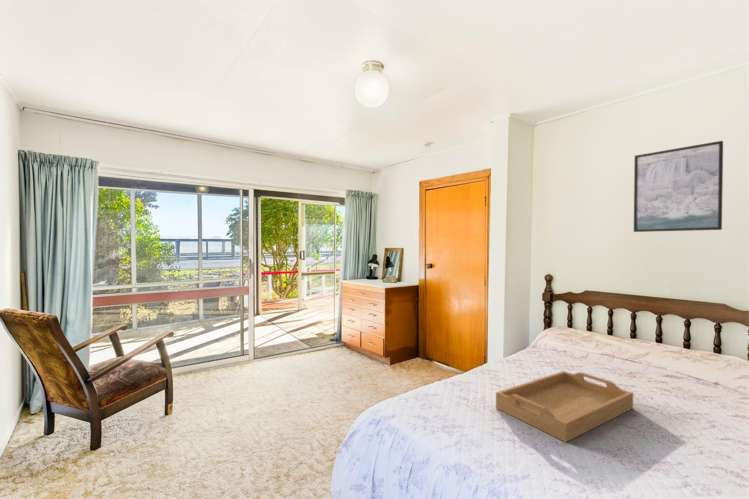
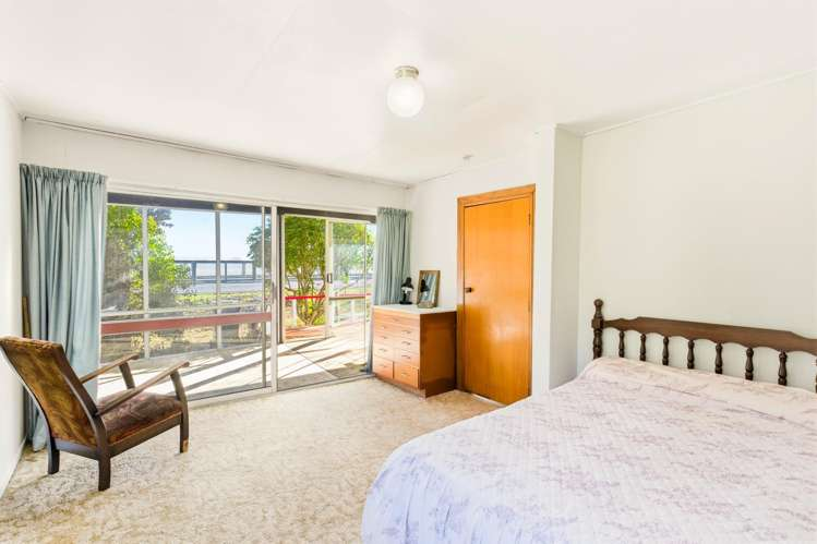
- serving tray [495,370,634,443]
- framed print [633,140,724,233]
